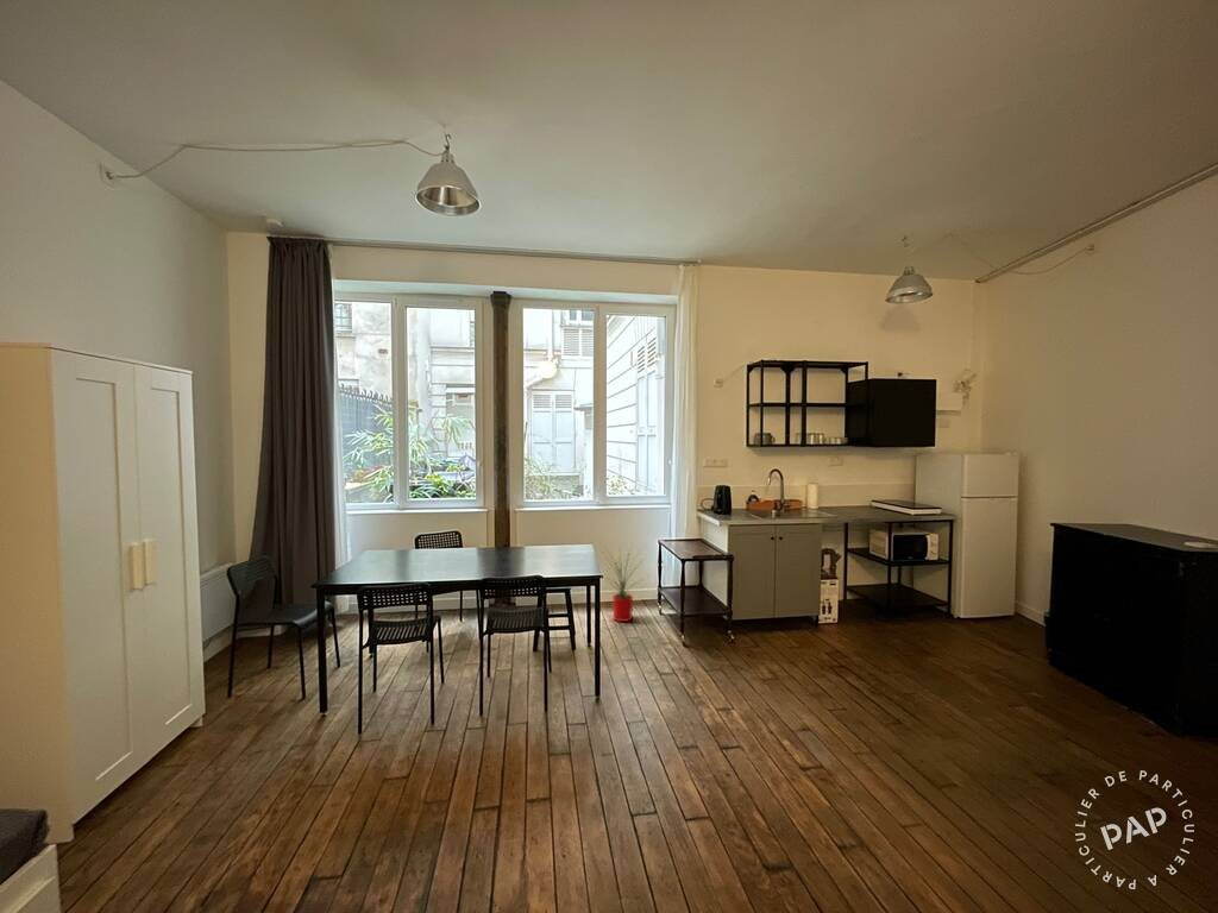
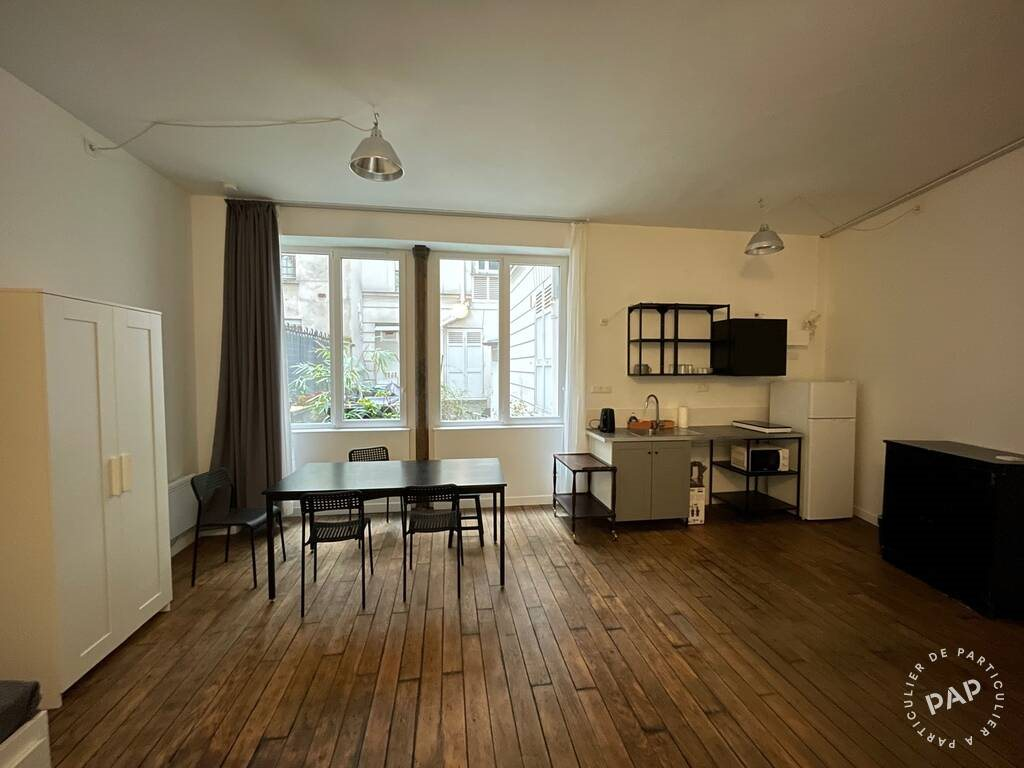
- house plant [596,542,651,623]
